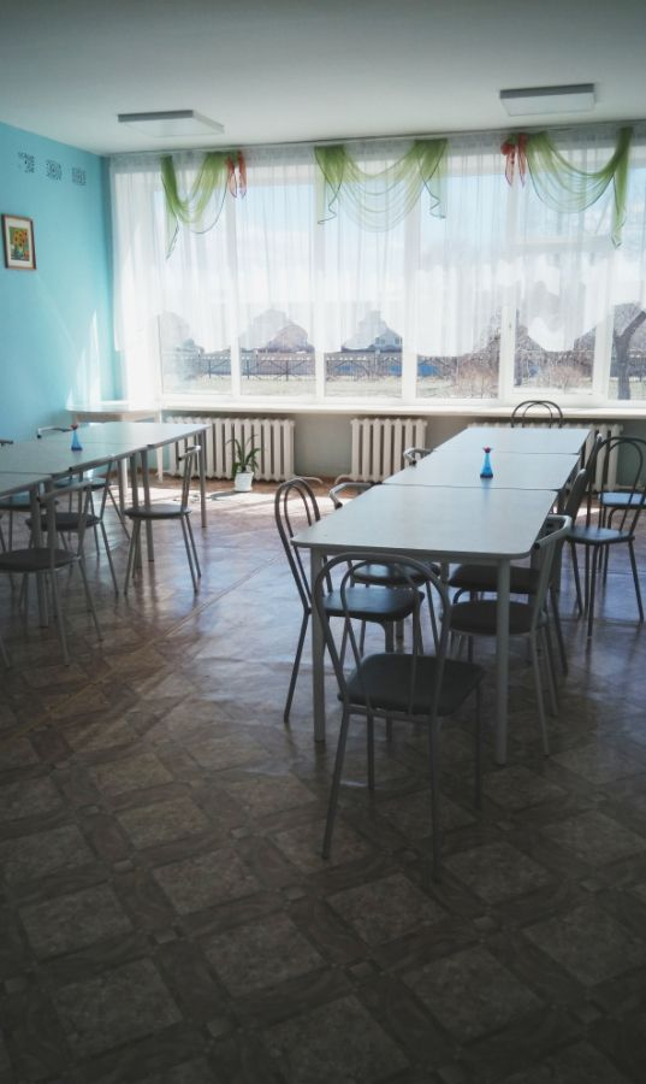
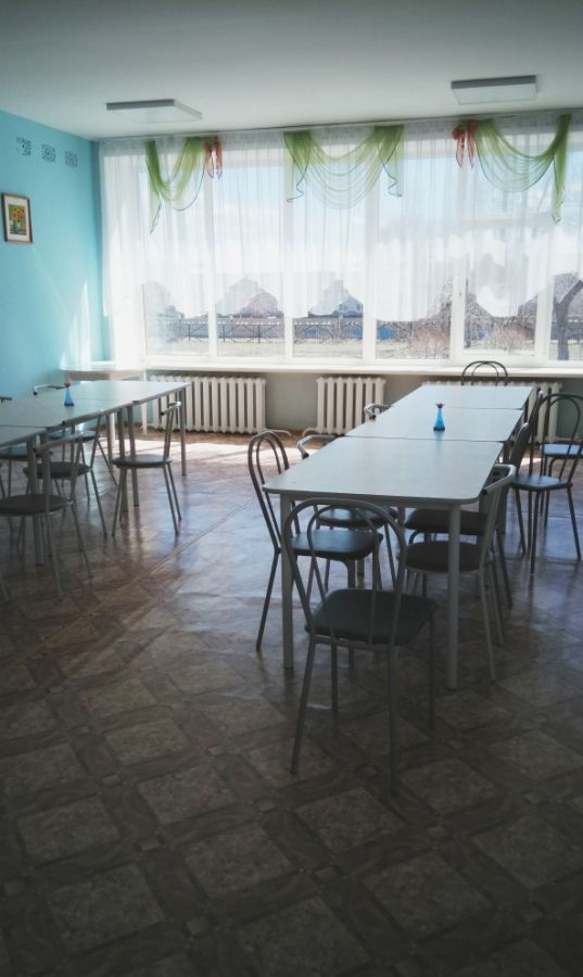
- house plant [224,434,267,493]
